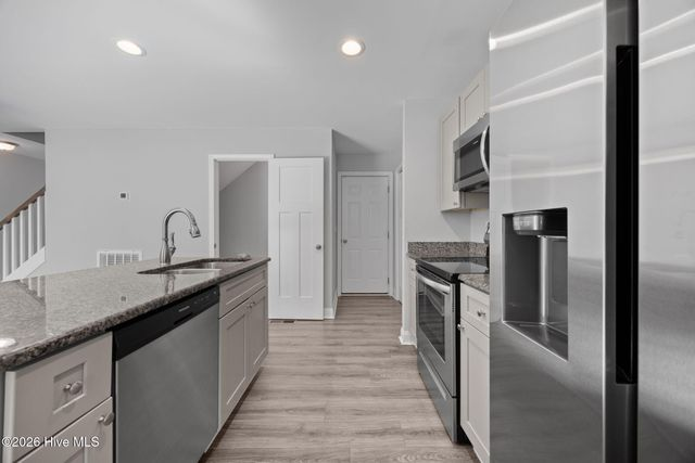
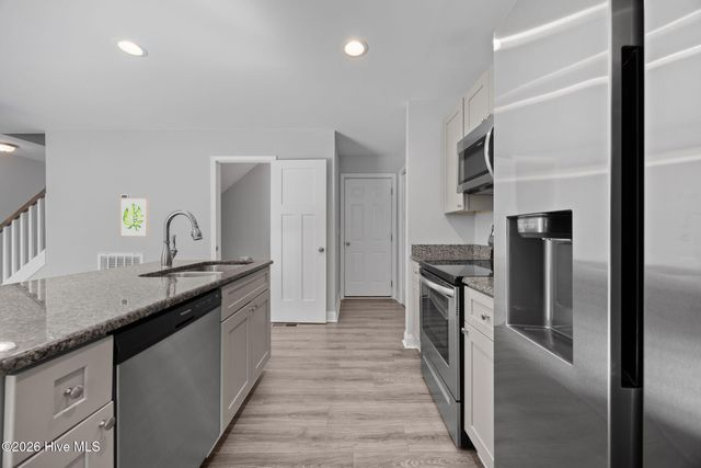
+ wall art [118,196,150,238]
